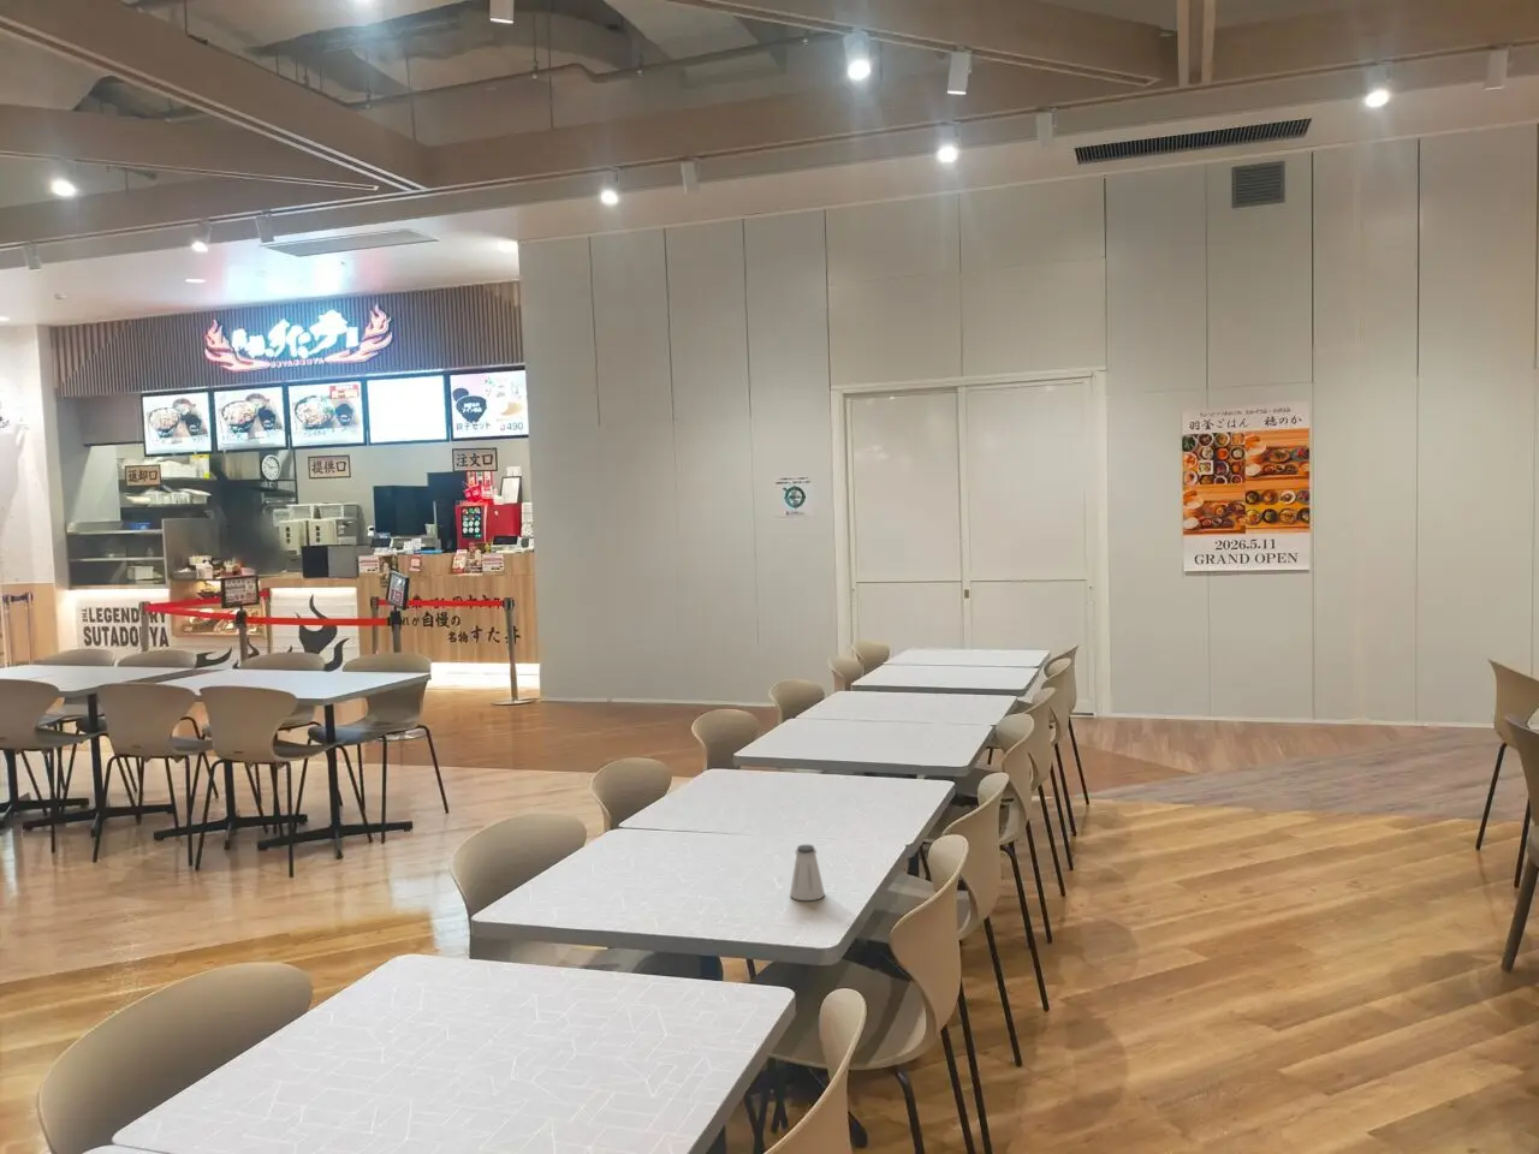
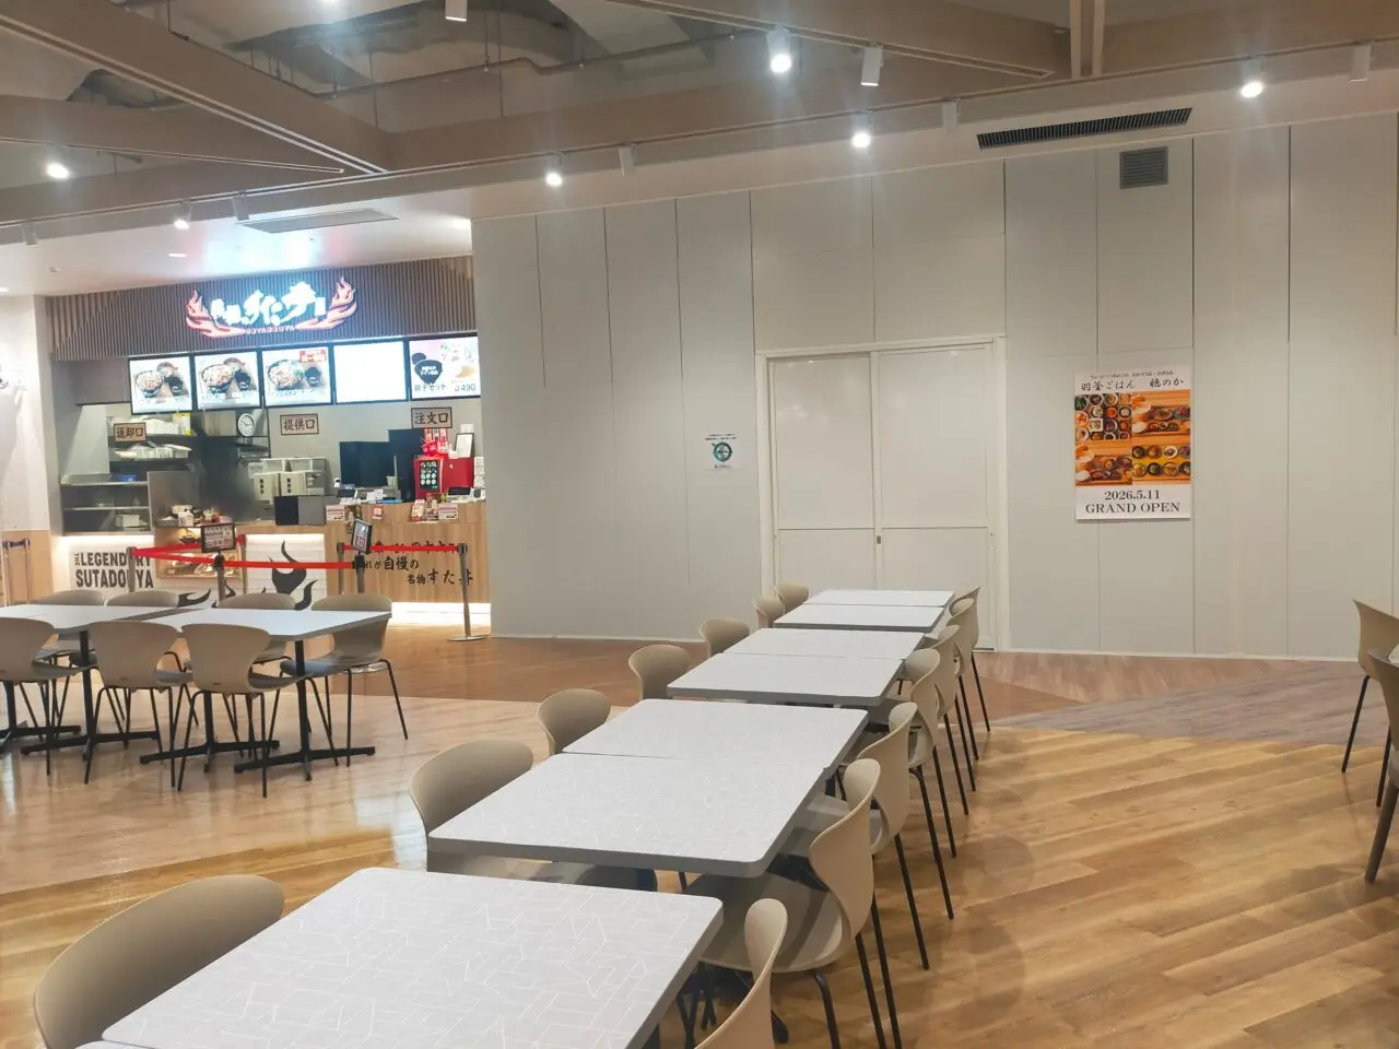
- saltshaker [789,844,826,902]
